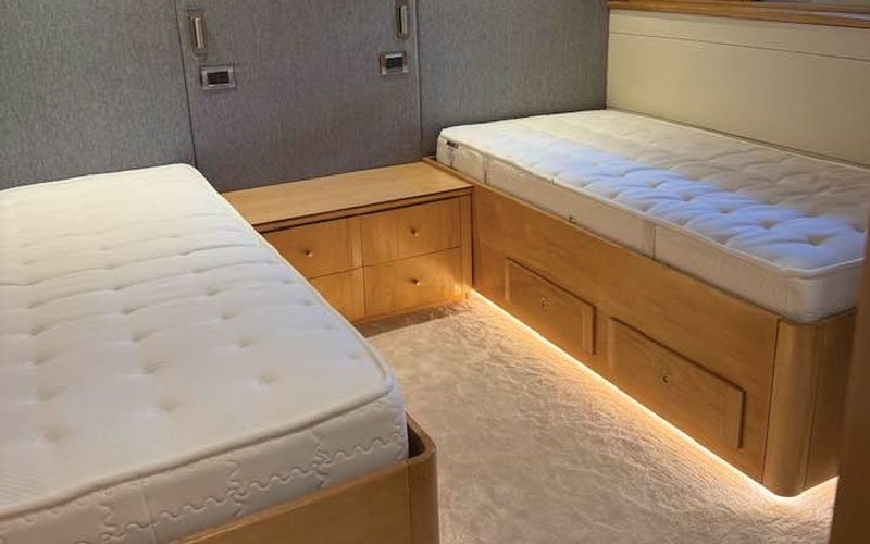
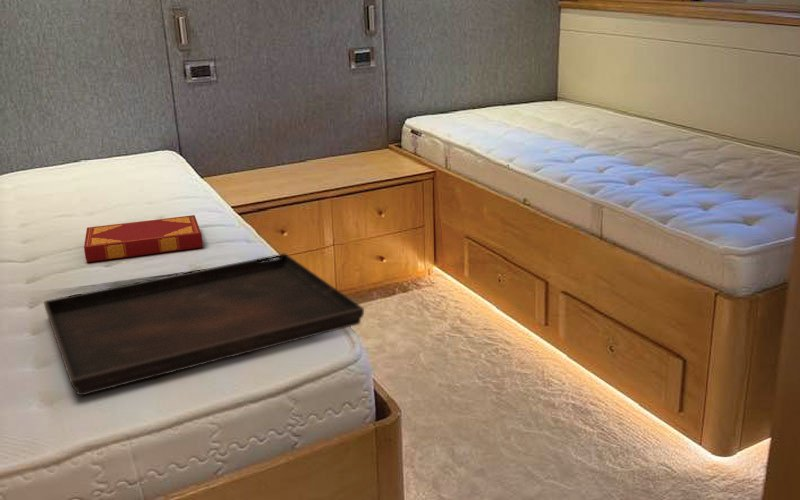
+ serving tray [43,252,365,397]
+ hardback book [83,214,204,263]
